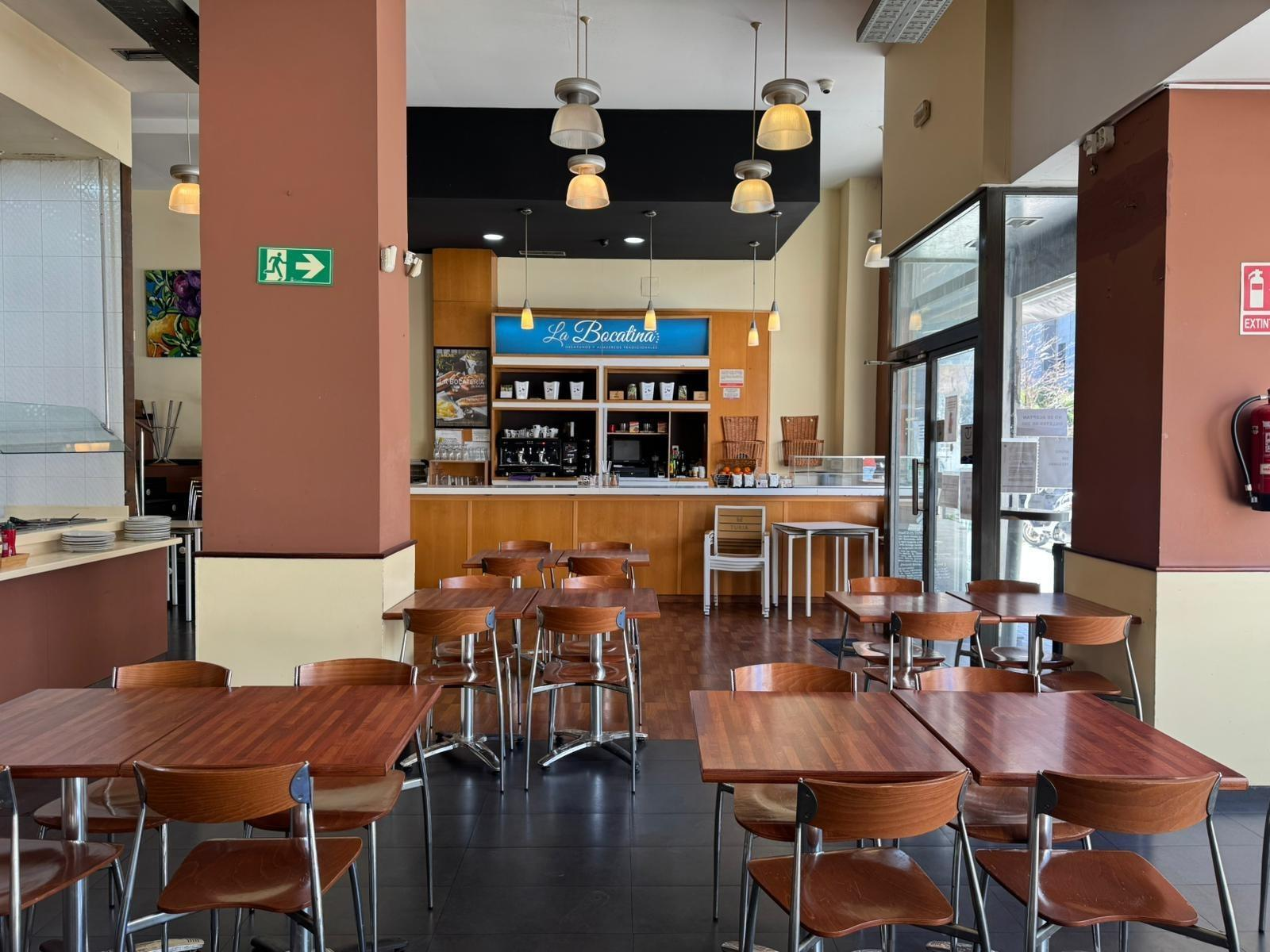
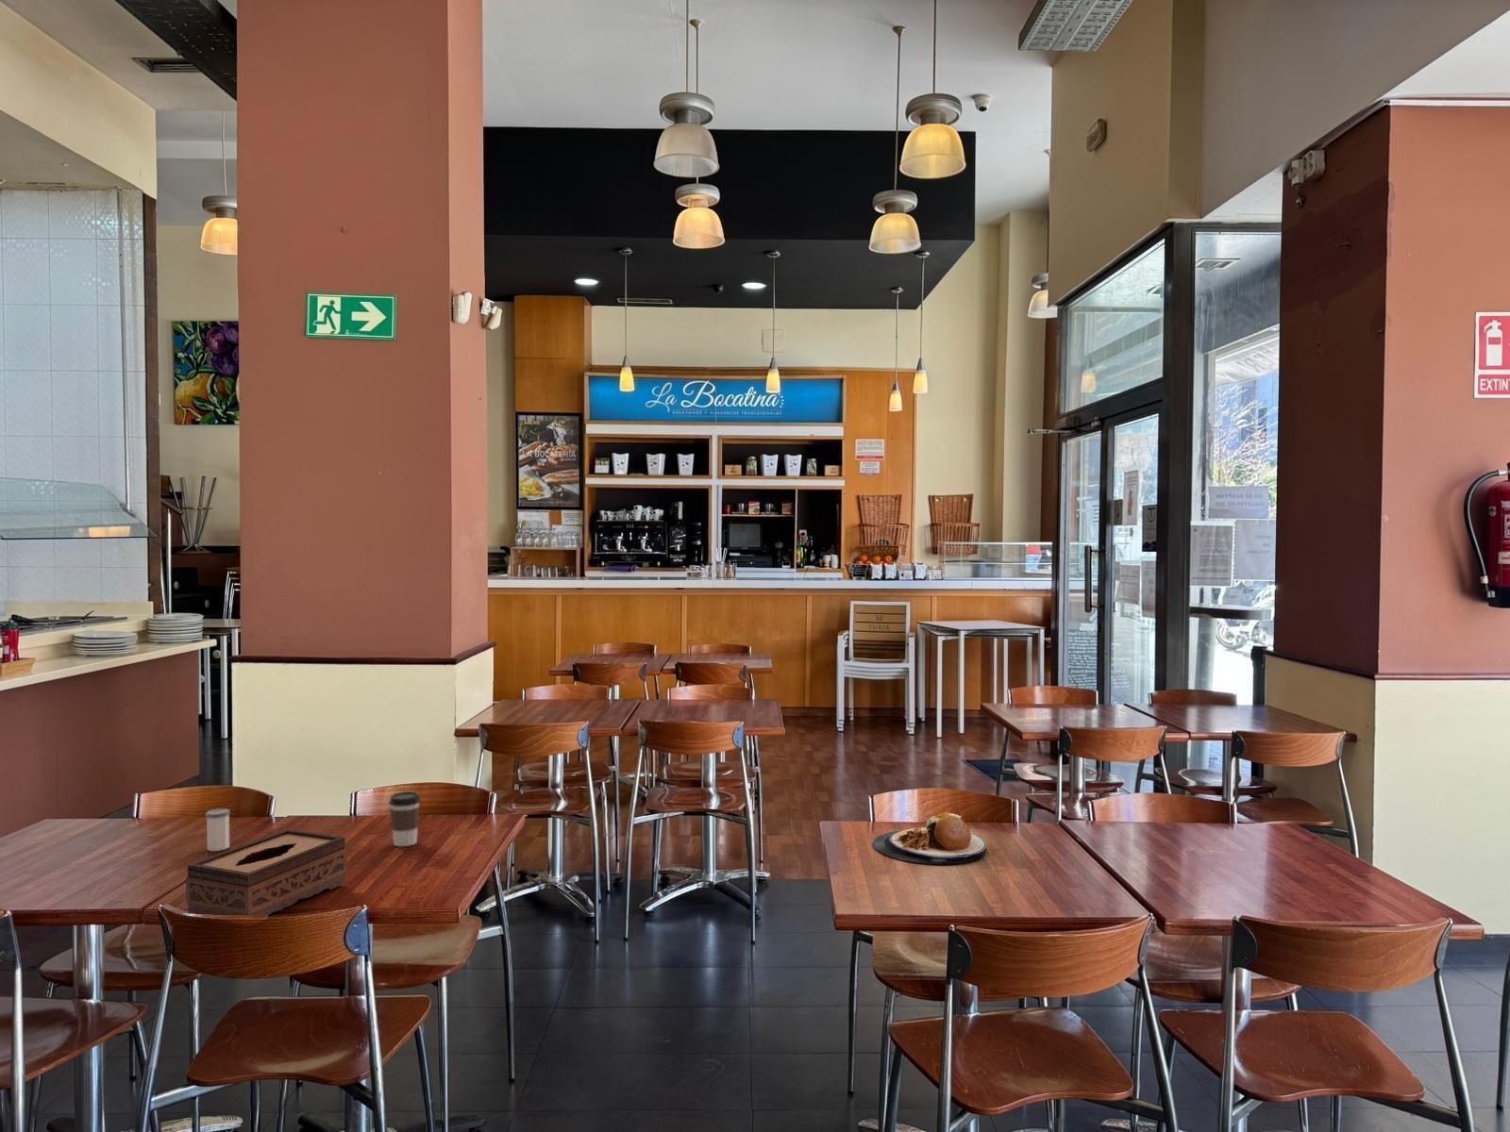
+ tissue box [185,829,348,916]
+ coffee cup [388,791,422,847]
+ plate [872,811,987,864]
+ salt shaker [205,807,231,851]
